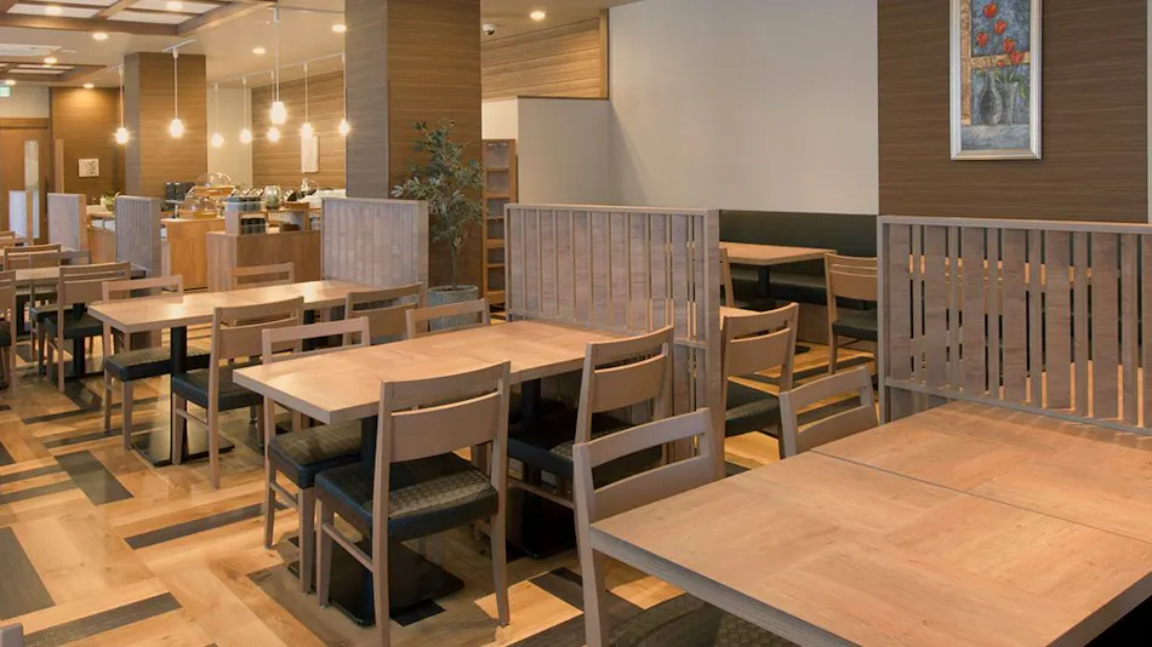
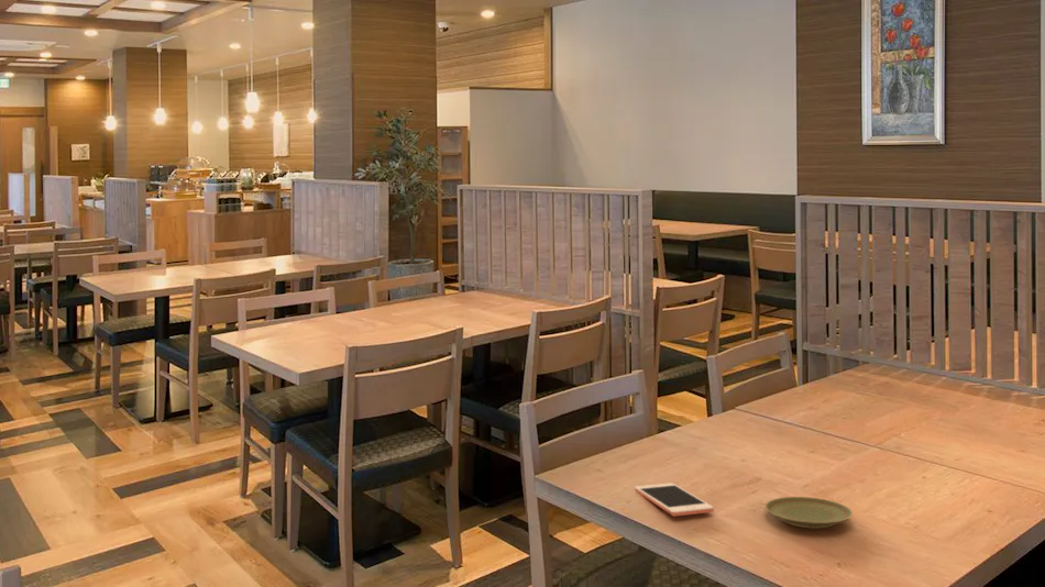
+ plate [763,496,854,529]
+ cell phone [634,483,715,518]
